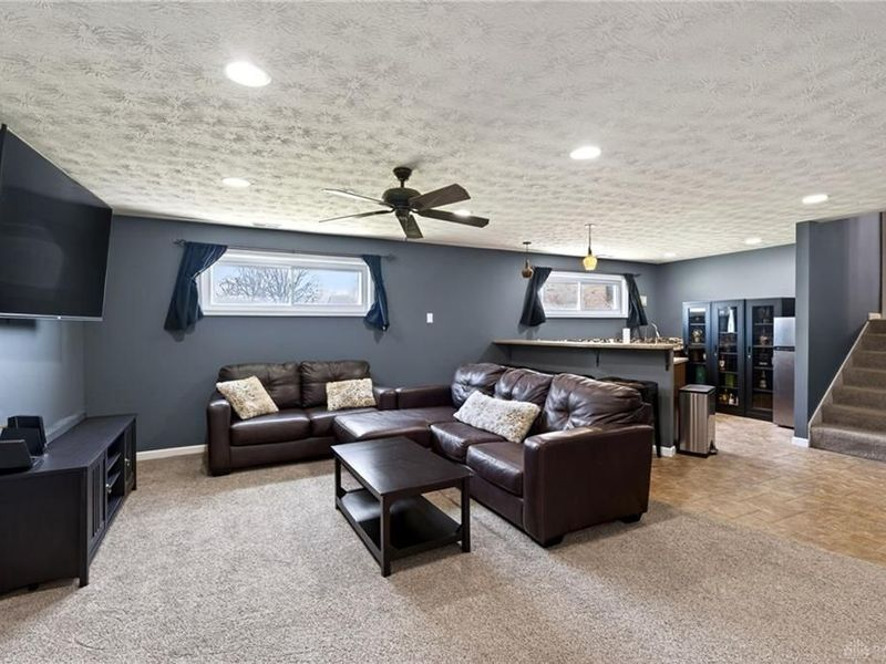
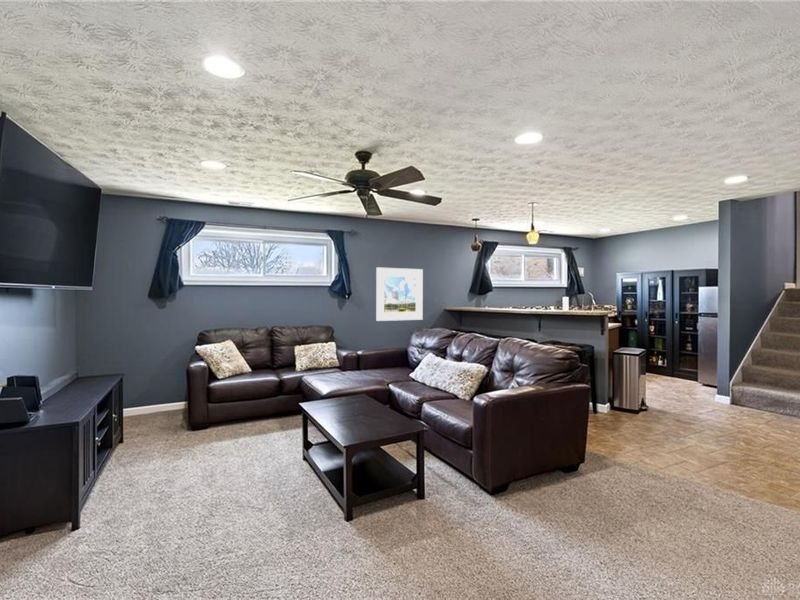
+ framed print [375,266,424,322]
